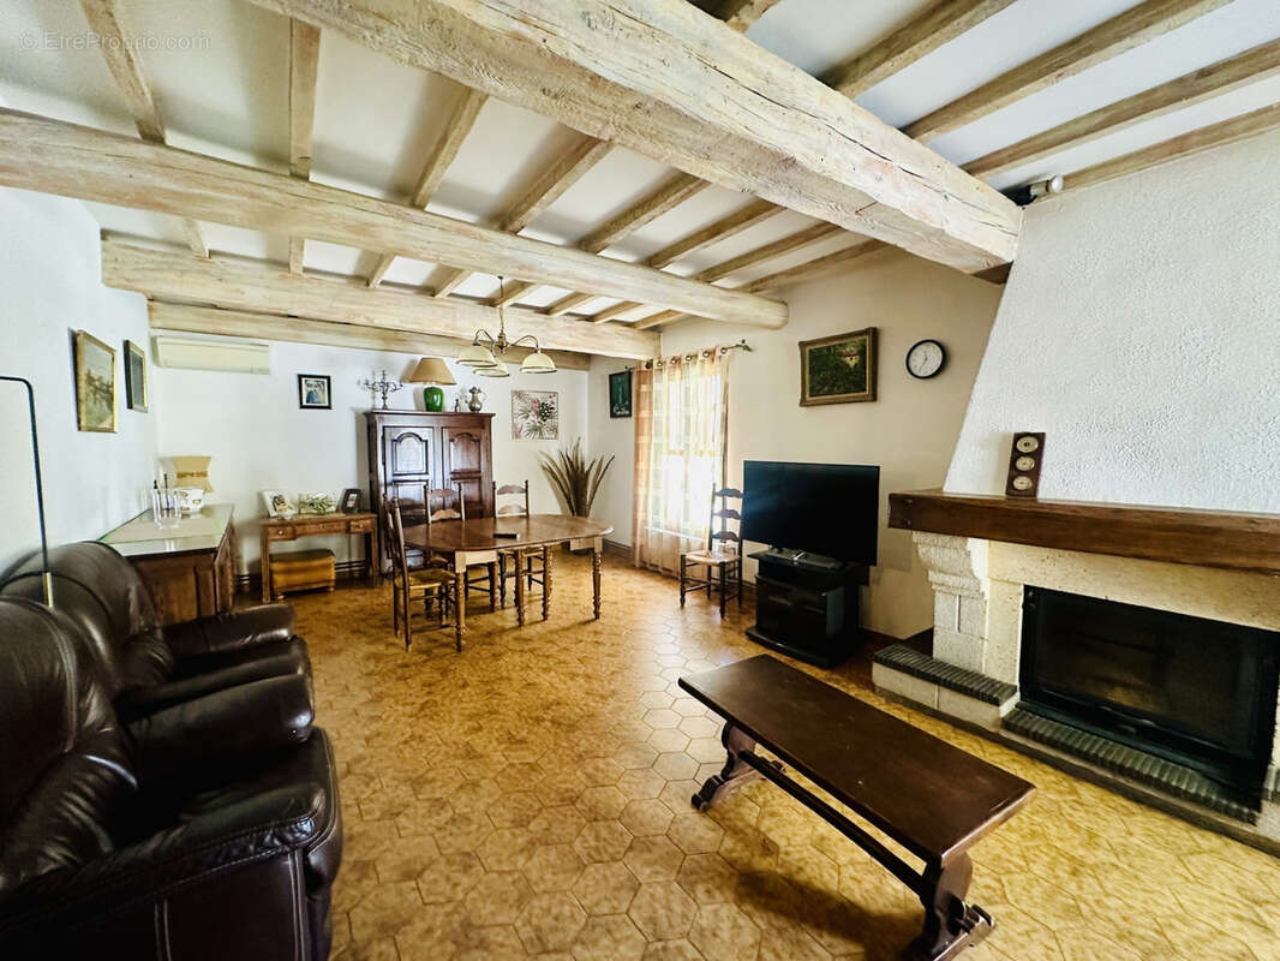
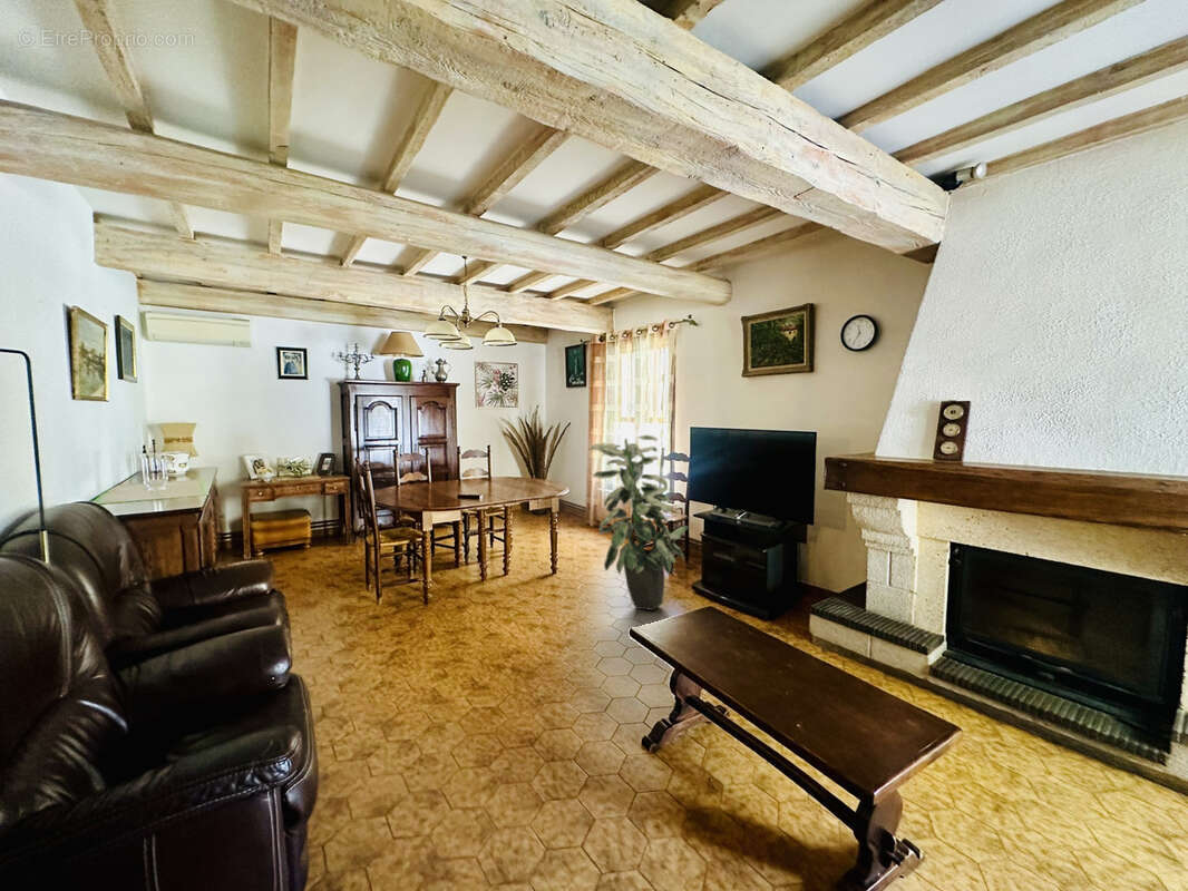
+ indoor plant [587,434,689,611]
